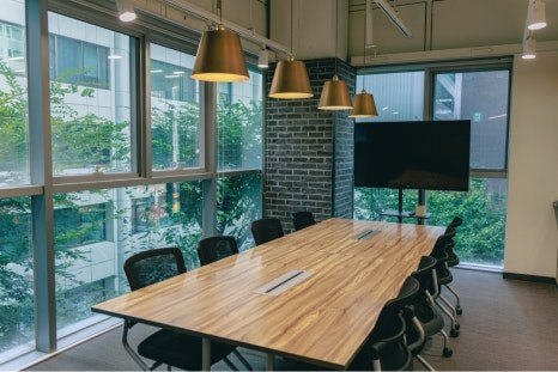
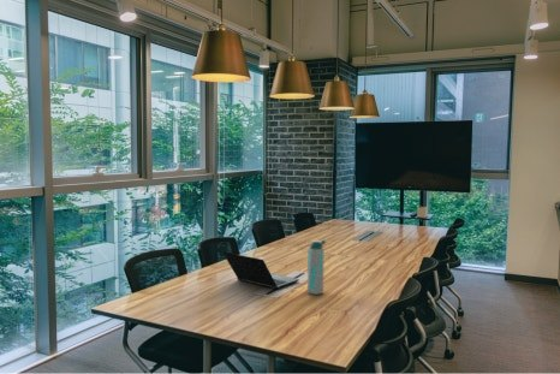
+ laptop [222,251,300,290]
+ water bottle [306,238,328,296]
